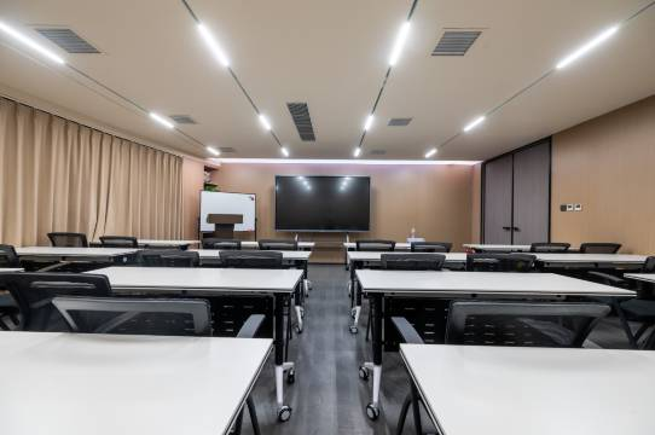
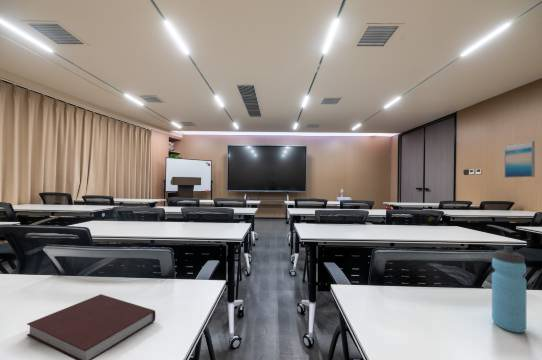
+ water bottle [491,245,527,334]
+ notebook [26,293,156,360]
+ wall art [504,140,536,179]
